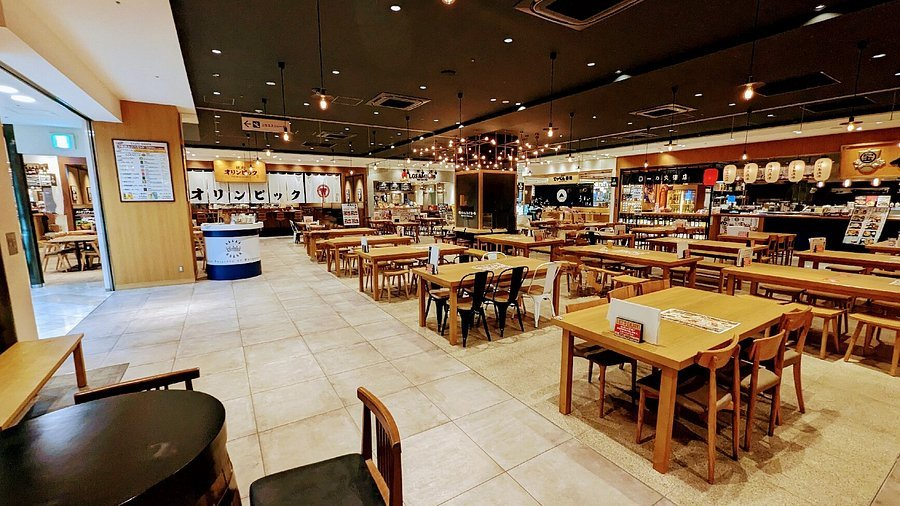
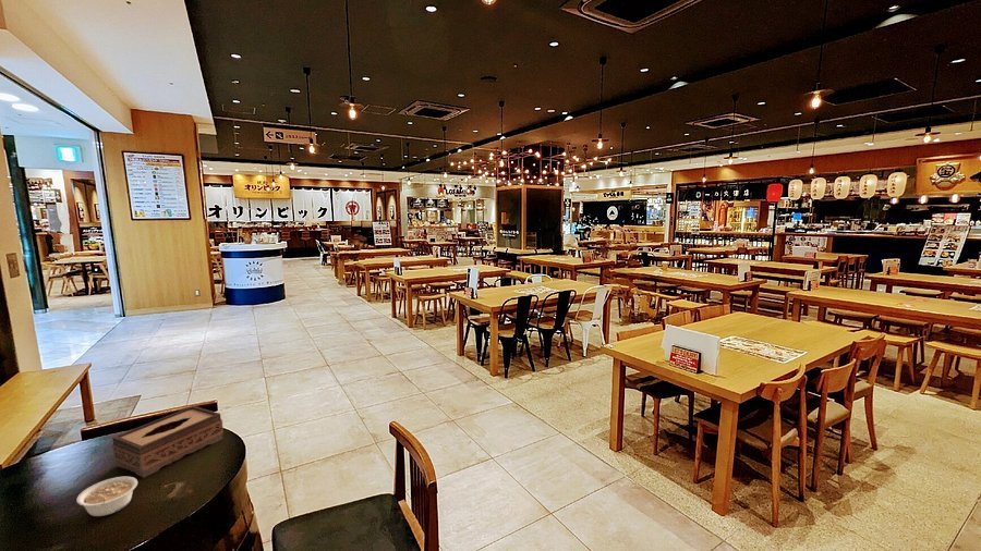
+ legume [75,476,138,517]
+ tissue box [111,405,225,479]
